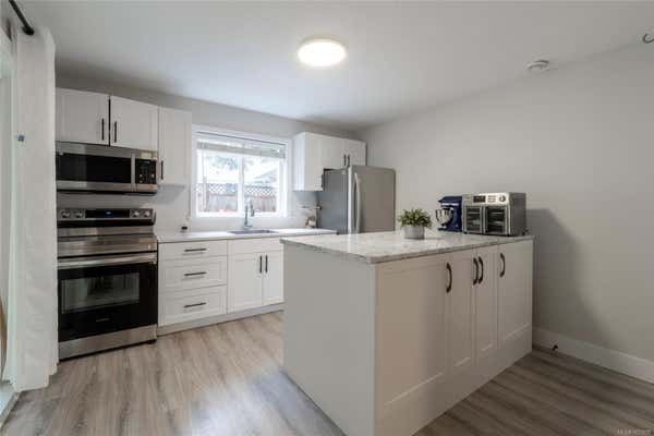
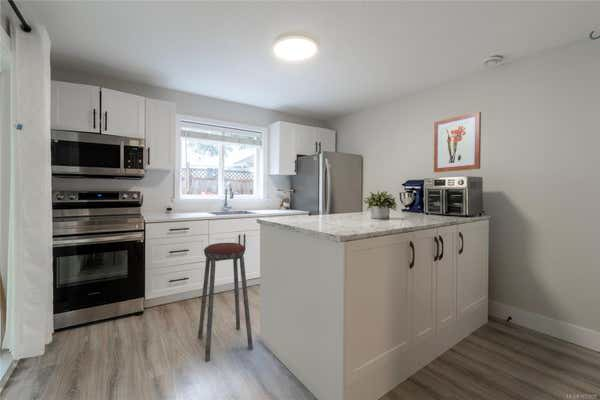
+ wall art [433,111,482,173]
+ music stool [197,242,254,362]
